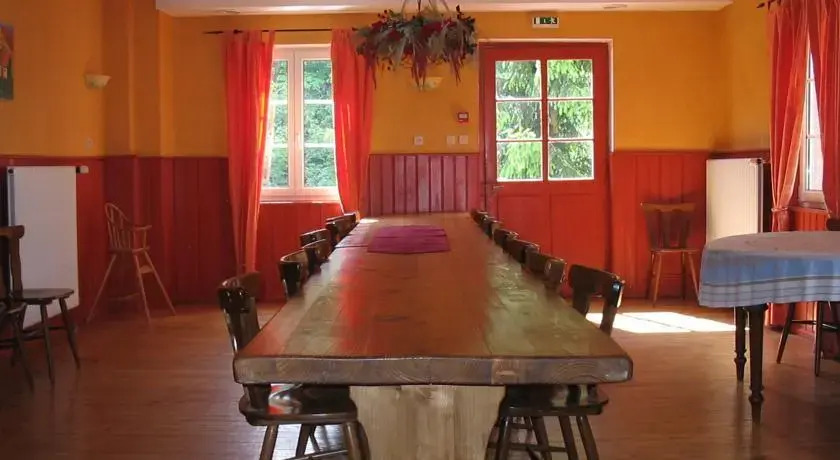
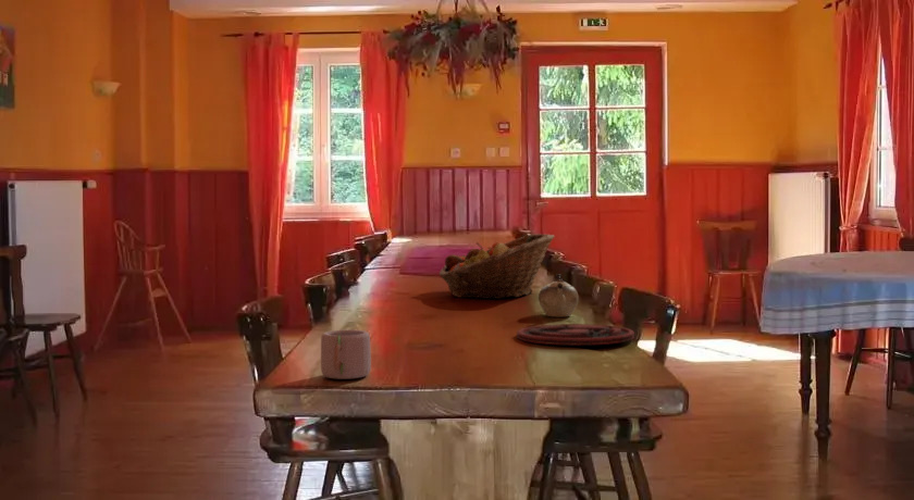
+ plate [516,323,635,347]
+ mug [320,328,372,380]
+ fruit basket [439,233,556,300]
+ teapot [538,273,580,318]
